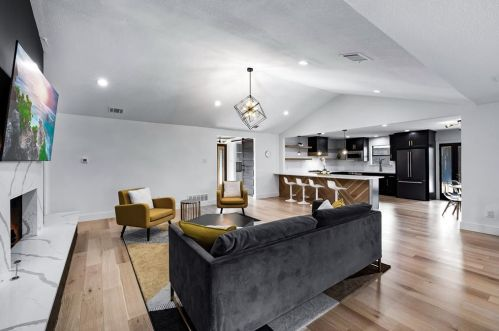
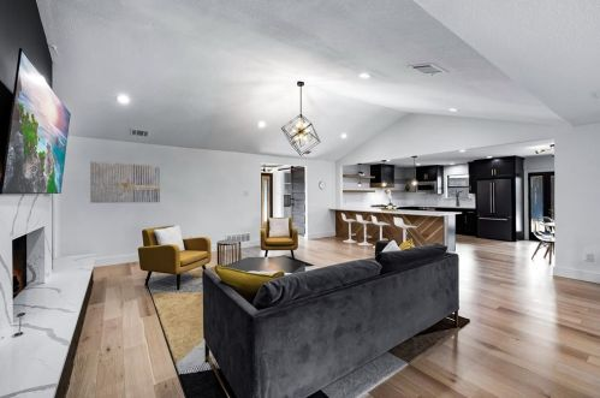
+ wall art [89,160,161,204]
